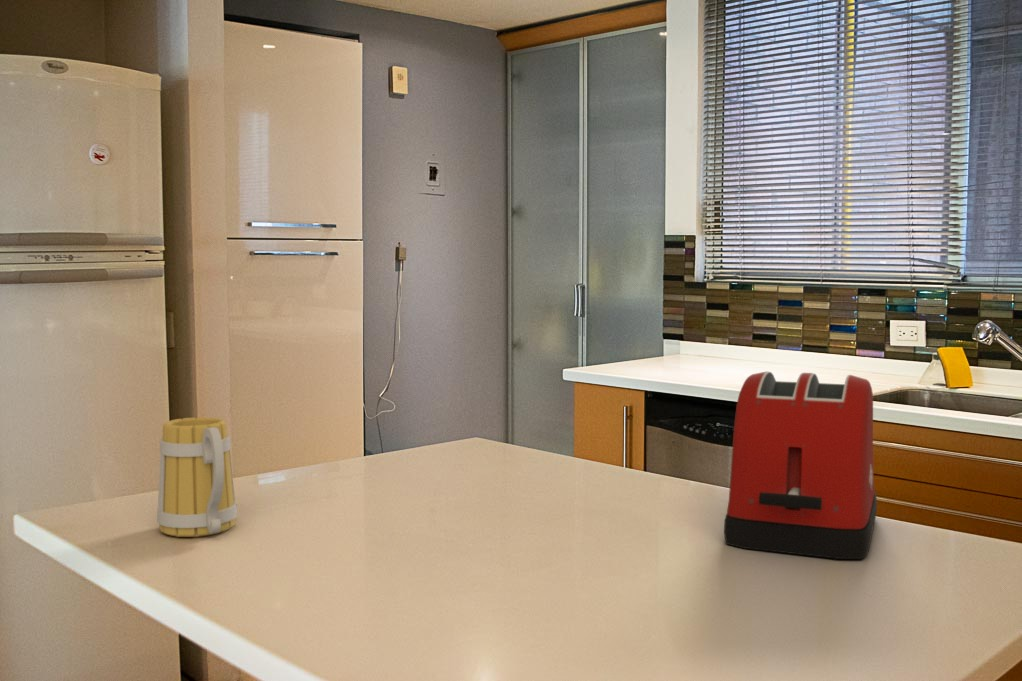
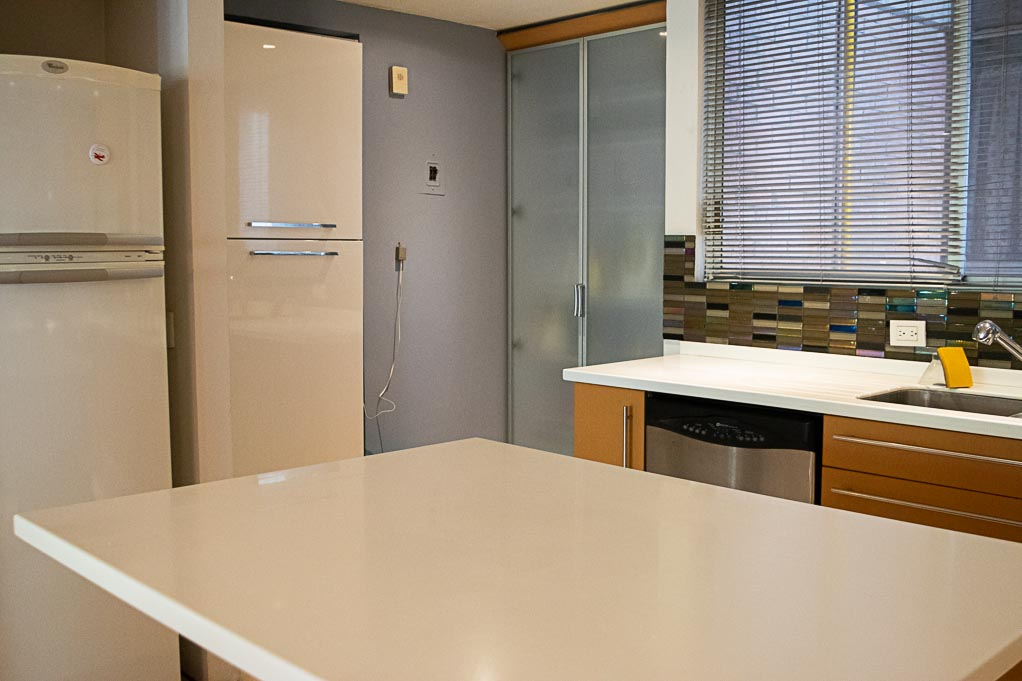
- mug [156,416,238,538]
- toaster [723,370,878,560]
